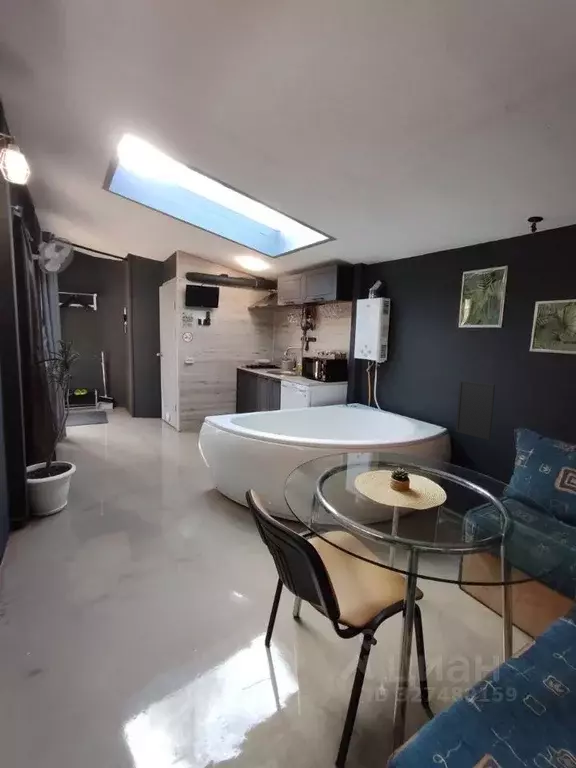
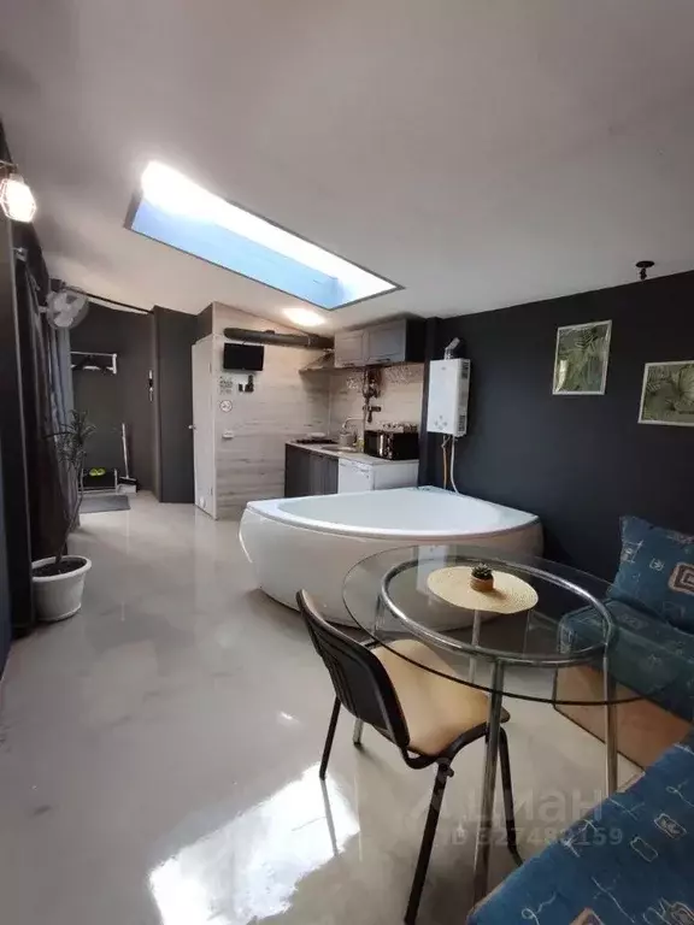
- wall art [455,379,496,441]
